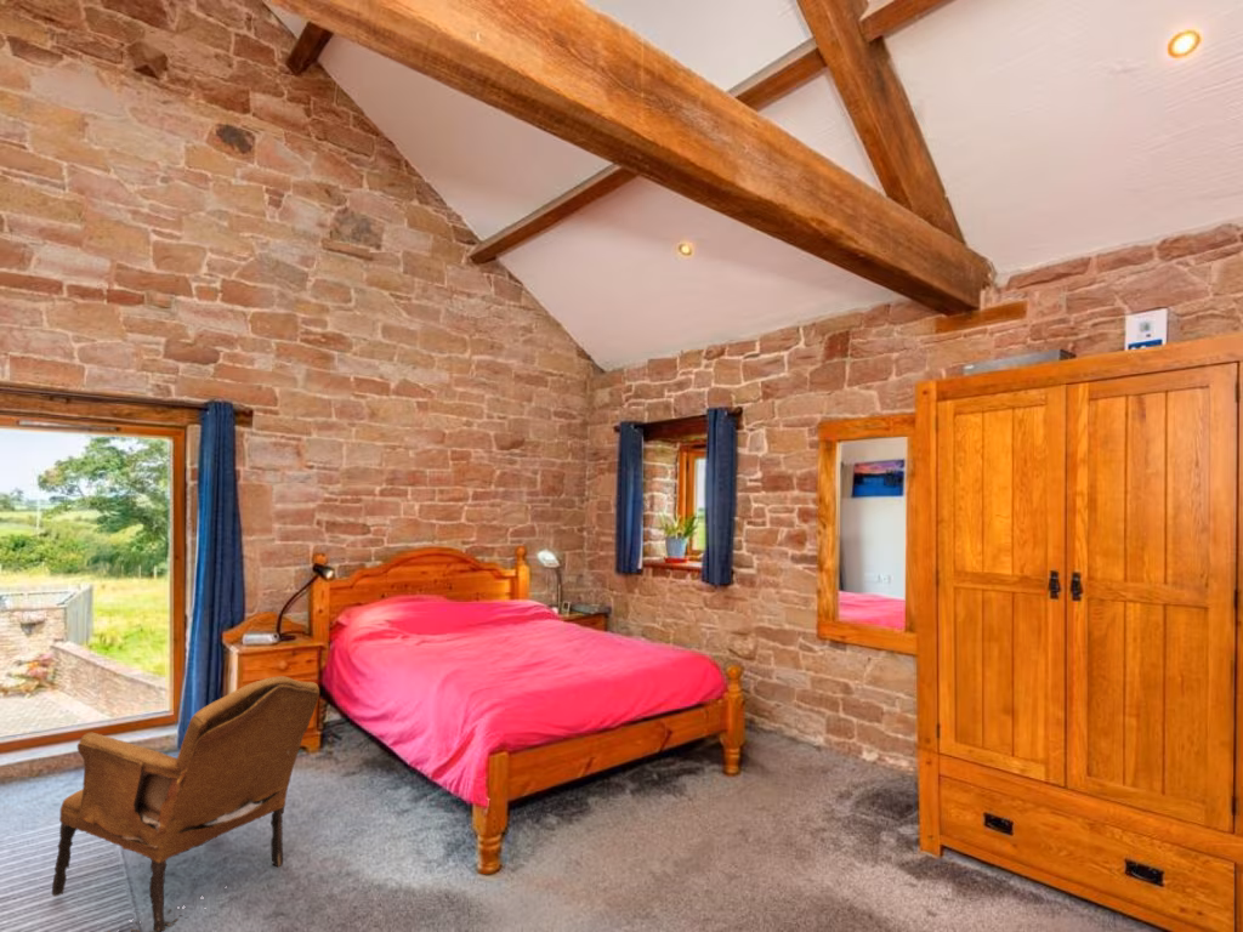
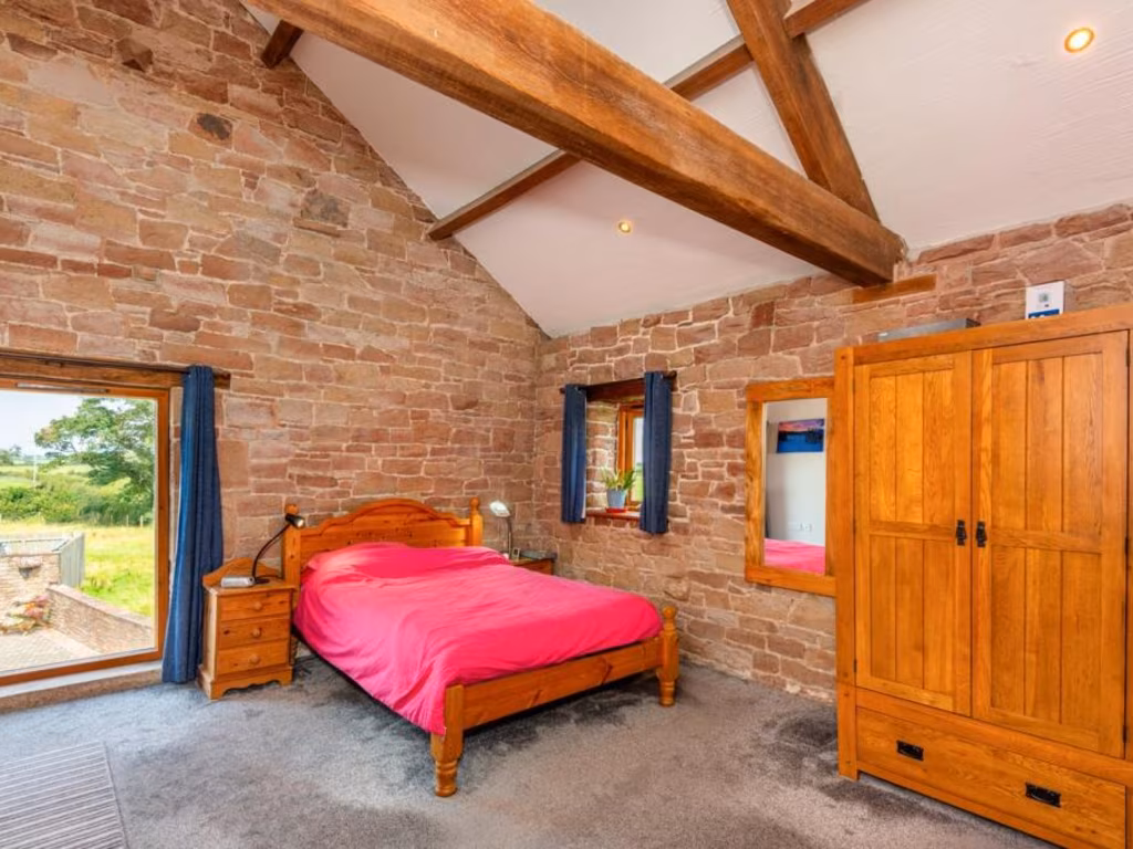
- armchair [51,675,320,932]
